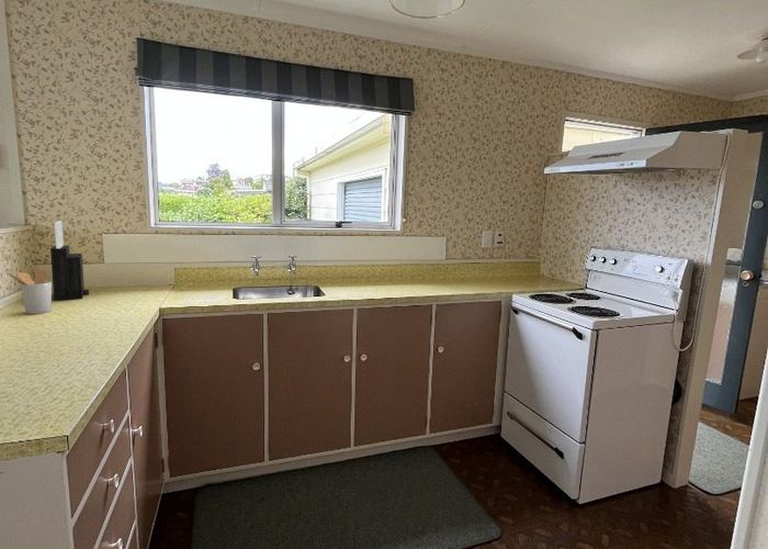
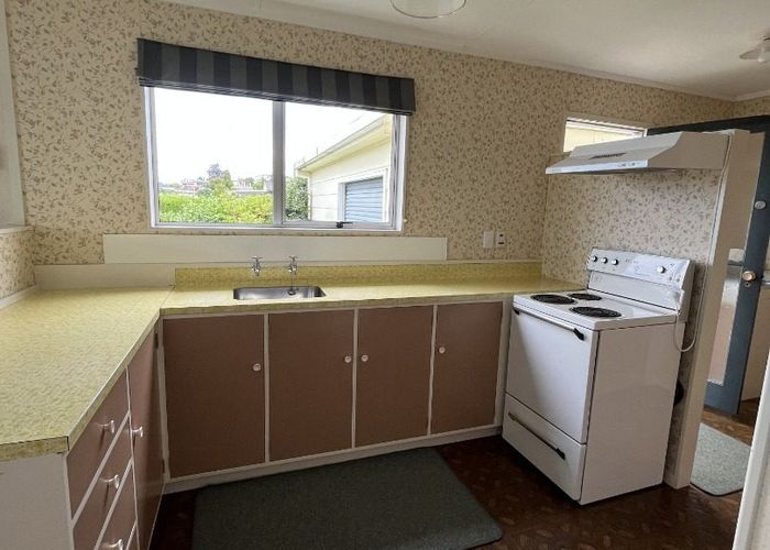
- utensil holder [5,268,53,315]
- knife block [49,220,90,301]
